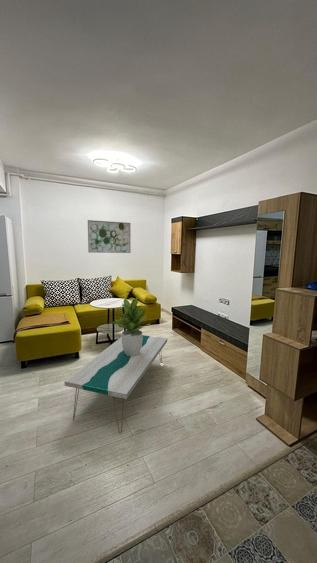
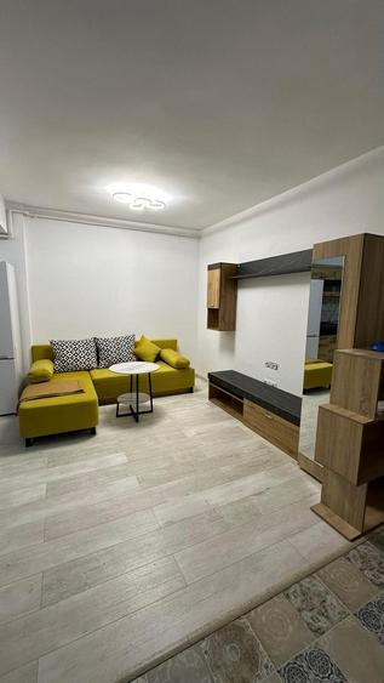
- wall art [87,219,132,254]
- potted plant [111,297,151,356]
- coffee table [63,334,168,434]
